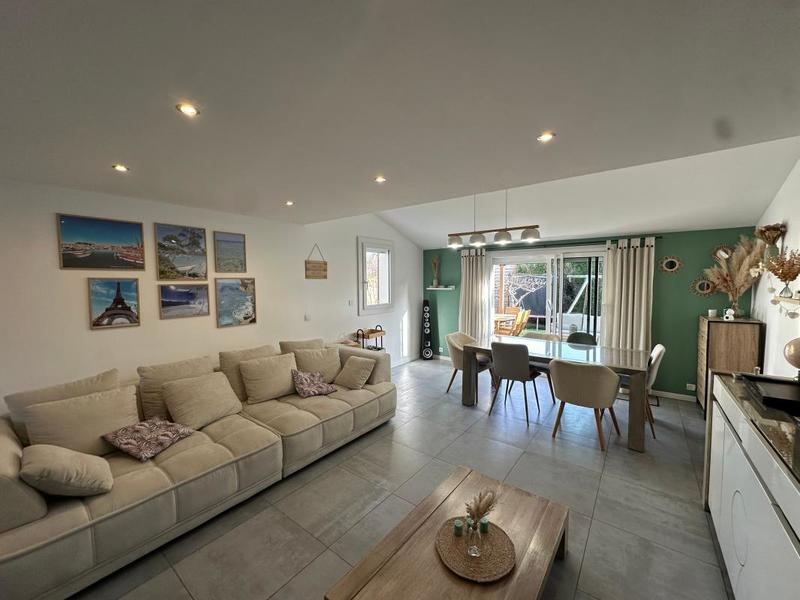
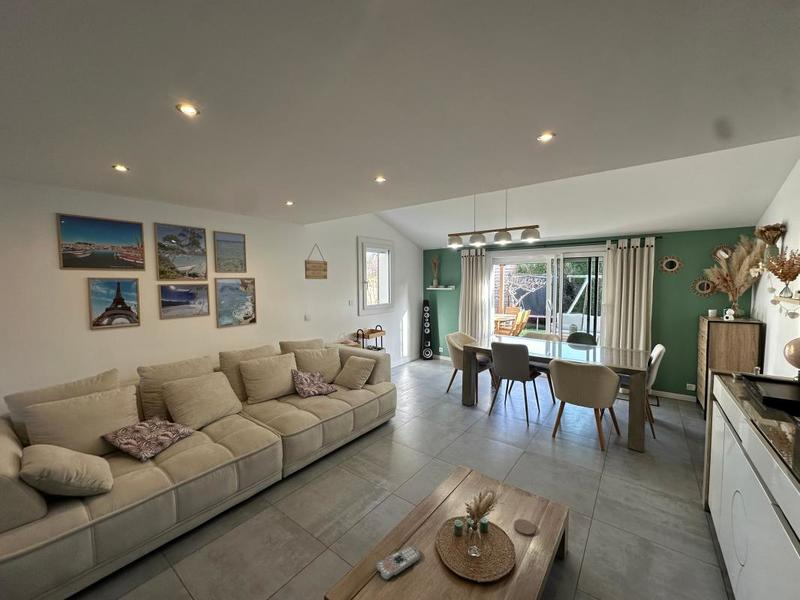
+ coaster [513,518,536,538]
+ remote control [376,545,421,581]
